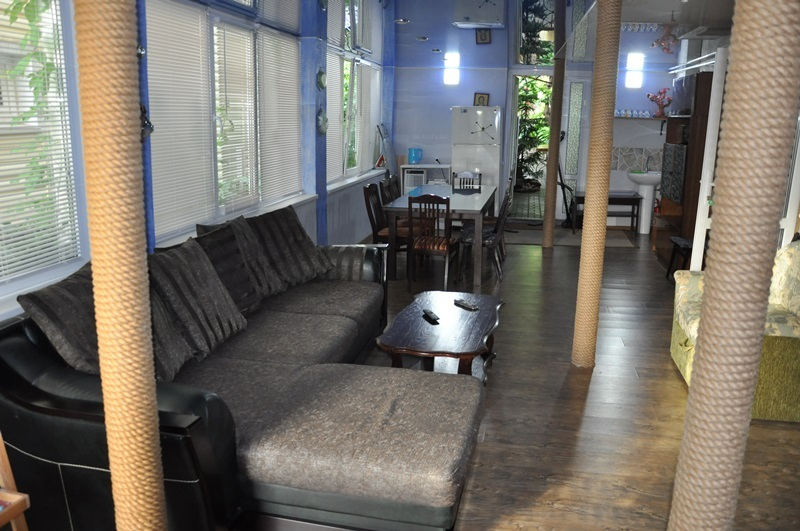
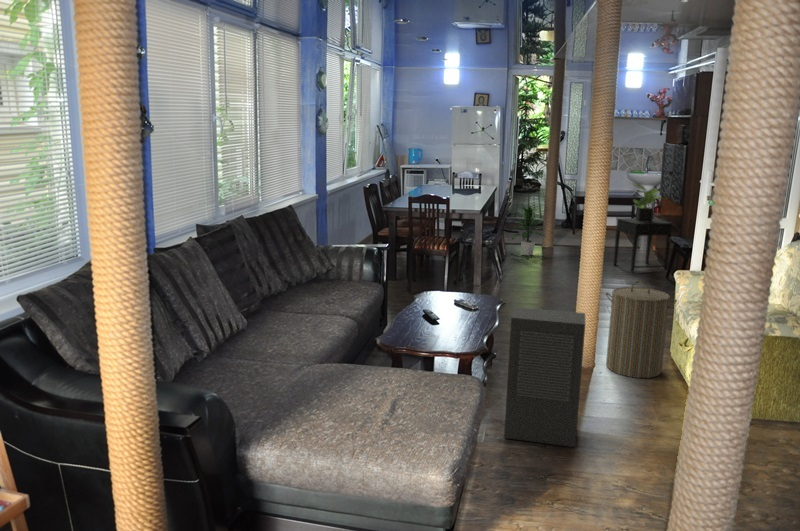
+ air purifier [503,306,586,448]
+ indoor plant [511,205,548,257]
+ laundry hamper [604,280,678,379]
+ potted plant [630,182,666,222]
+ side table [612,217,674,273]
